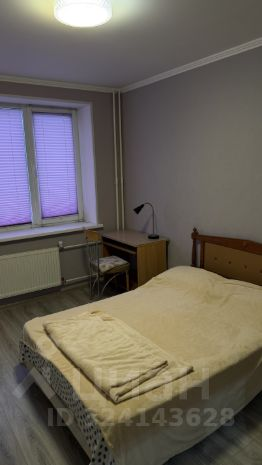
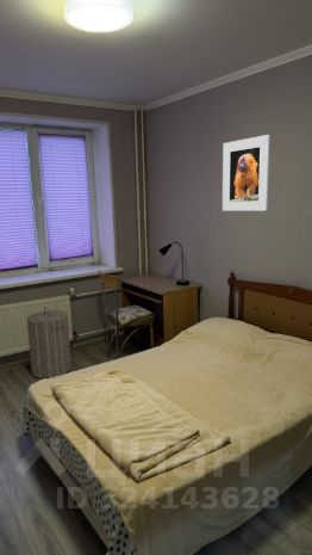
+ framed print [221,134,272,212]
+ laundry hamper [25,306,73,380]
